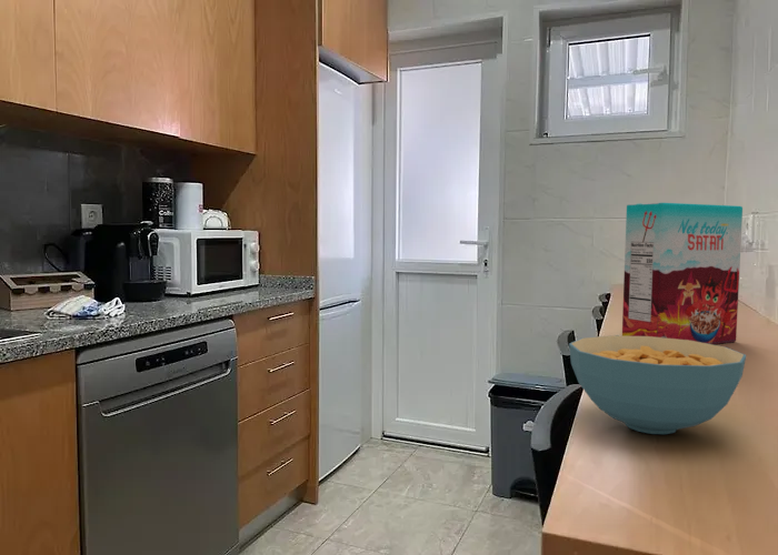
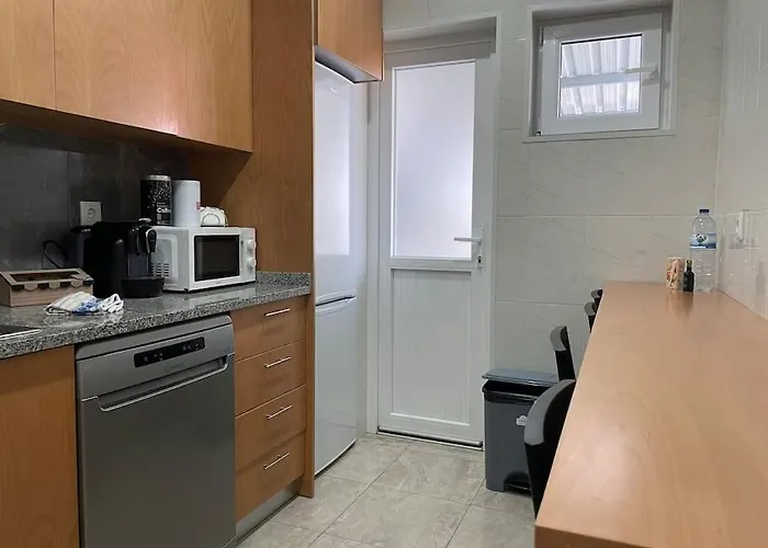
- cereal box [621,202,744,345]
- cereal bowl [568,334,747,435]
